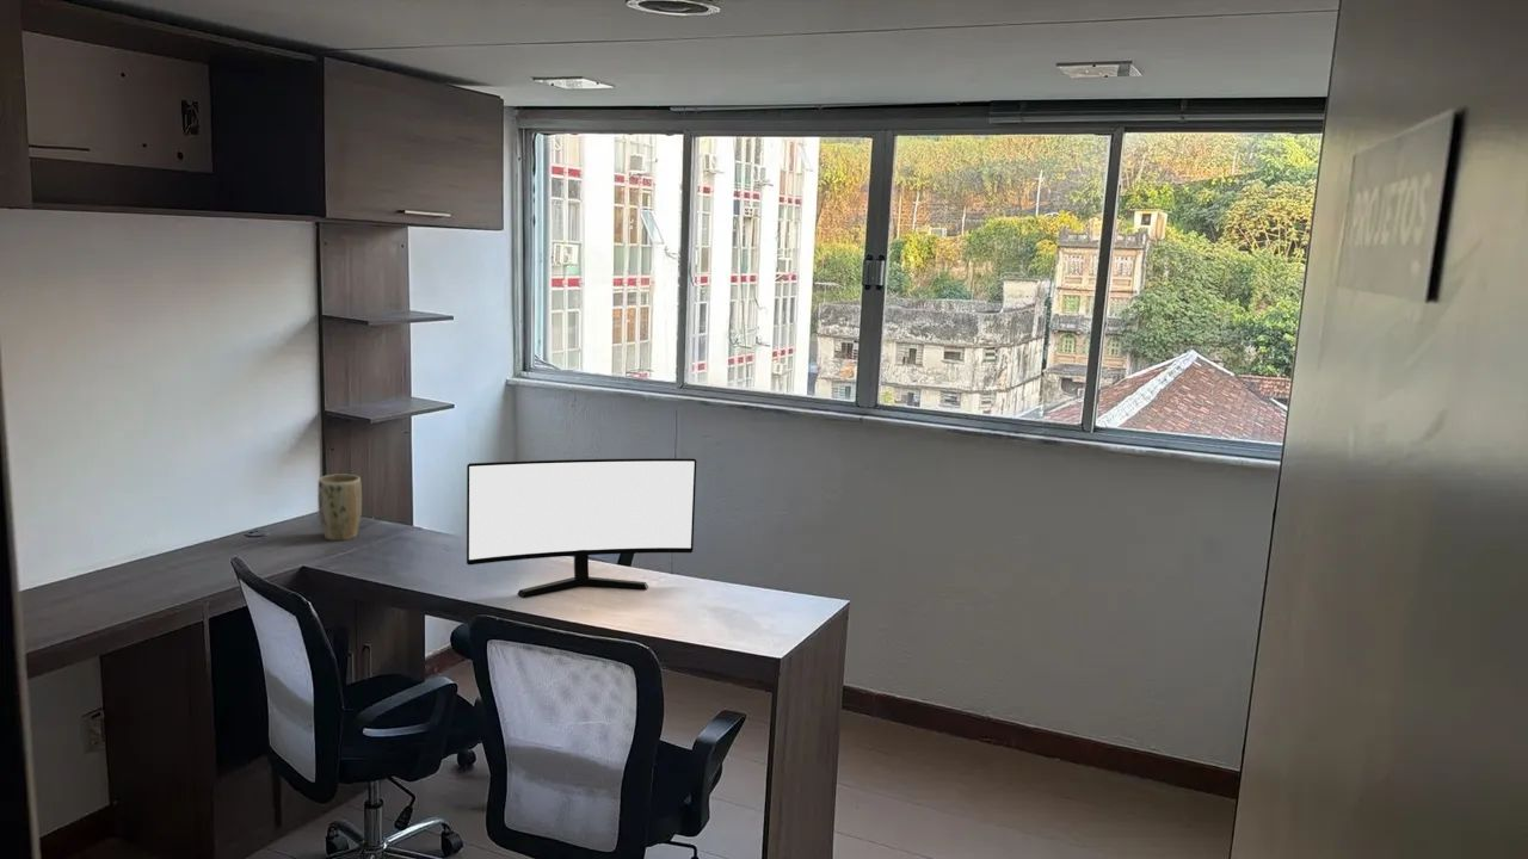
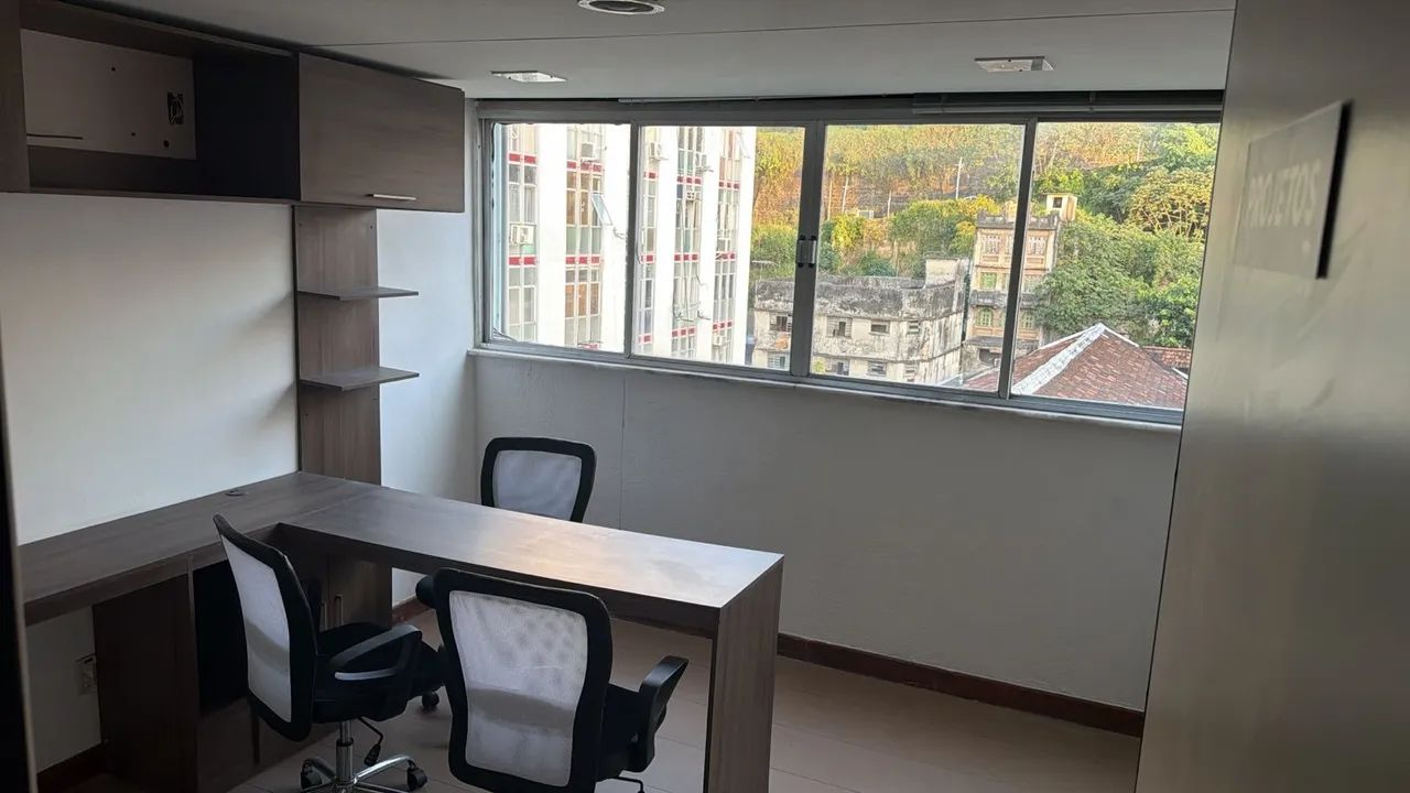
- monitor [466,457,697,598]
- plant pot [316,474,363,542]
